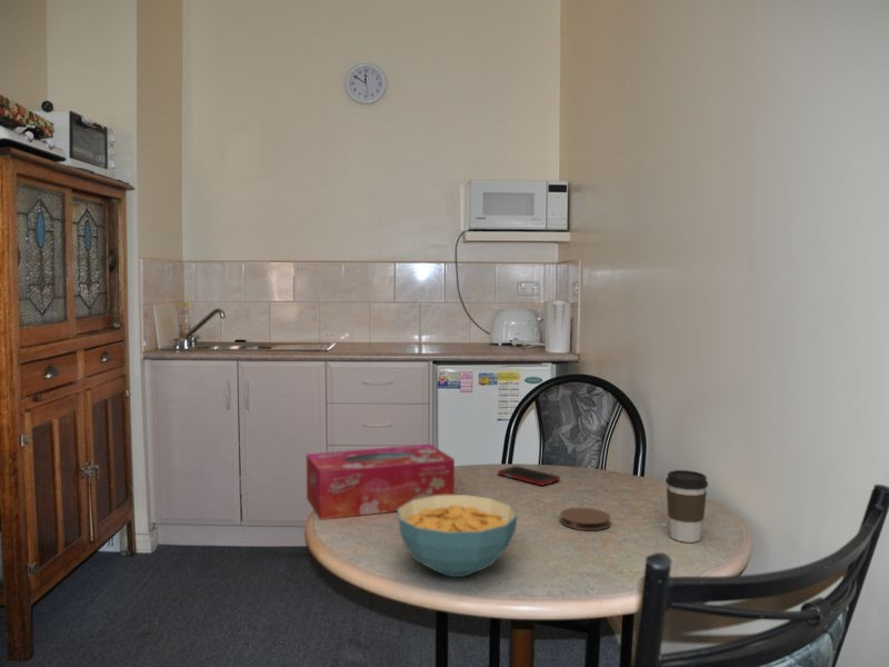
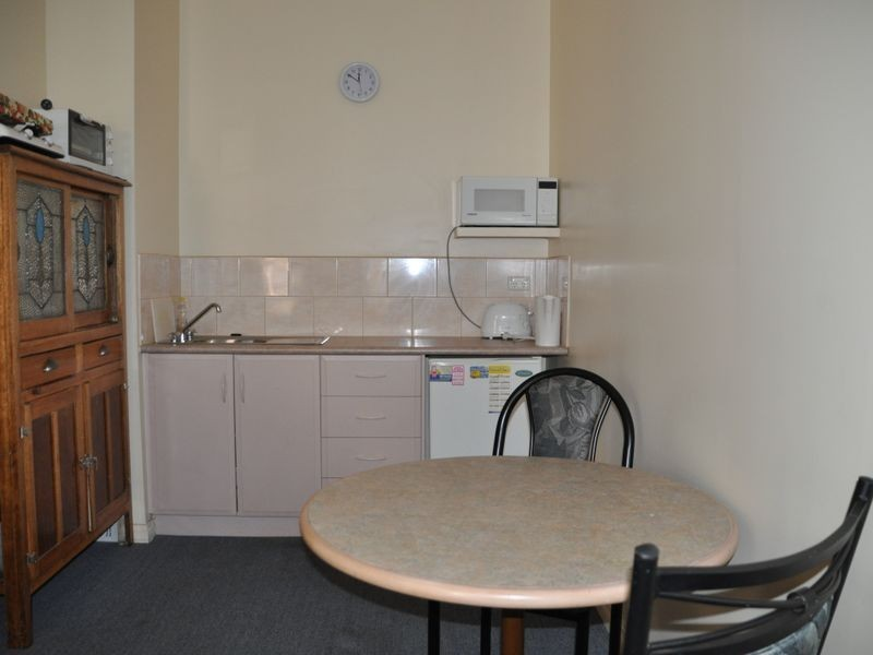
- cell phone [497,465,561,487]
- cereal bowl [397,494,519,578]
- coffee cup [665,469,709,544]
- tissue box [306,444,456,521]
- coaster [559,507,611,531]
